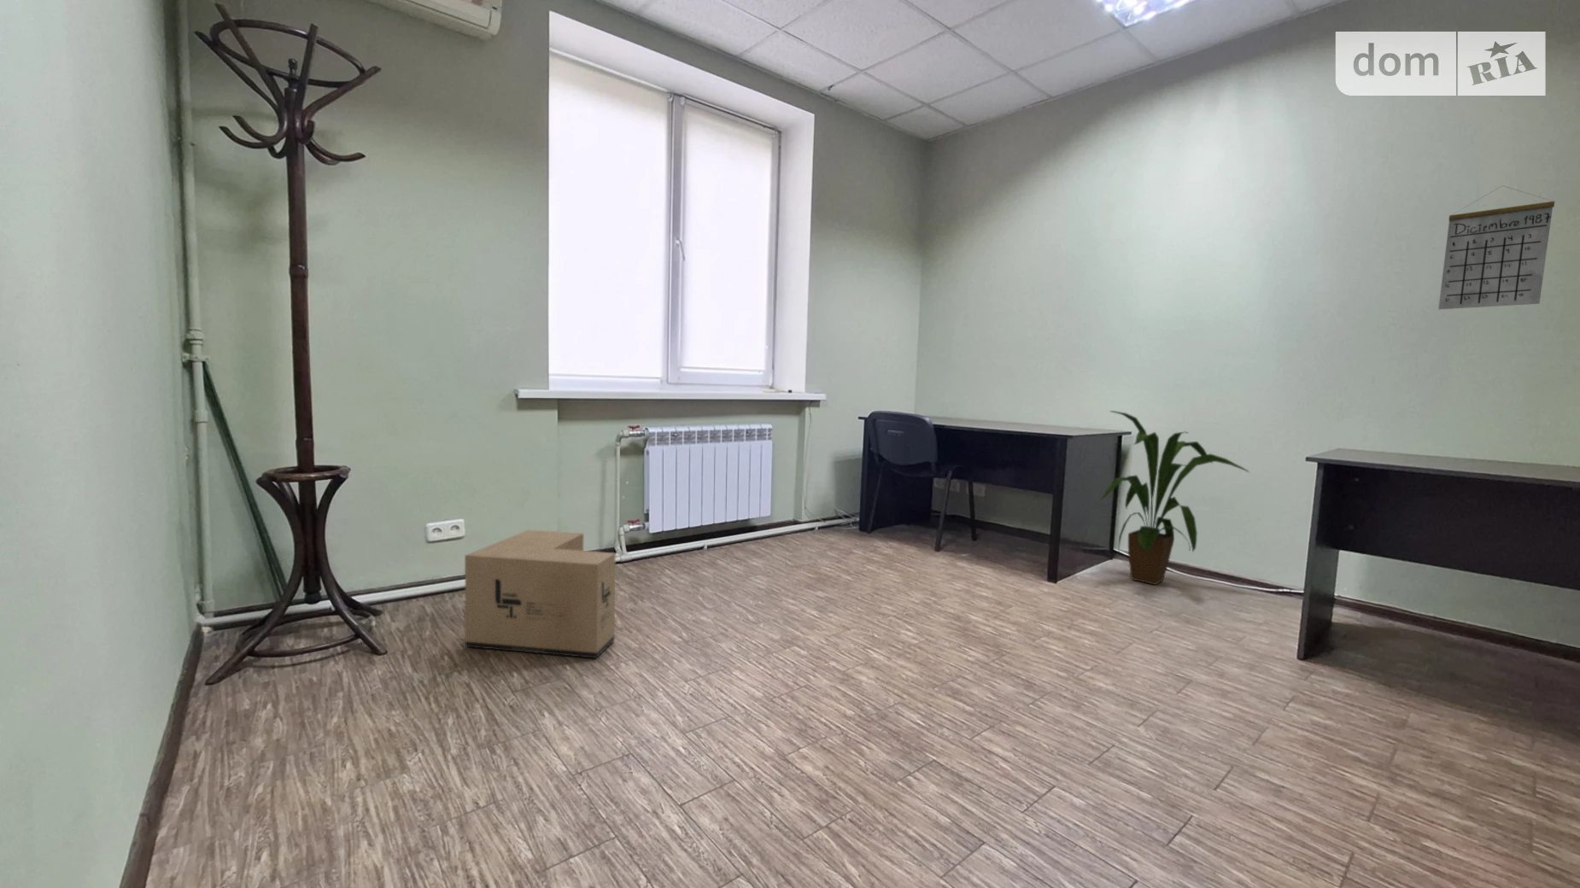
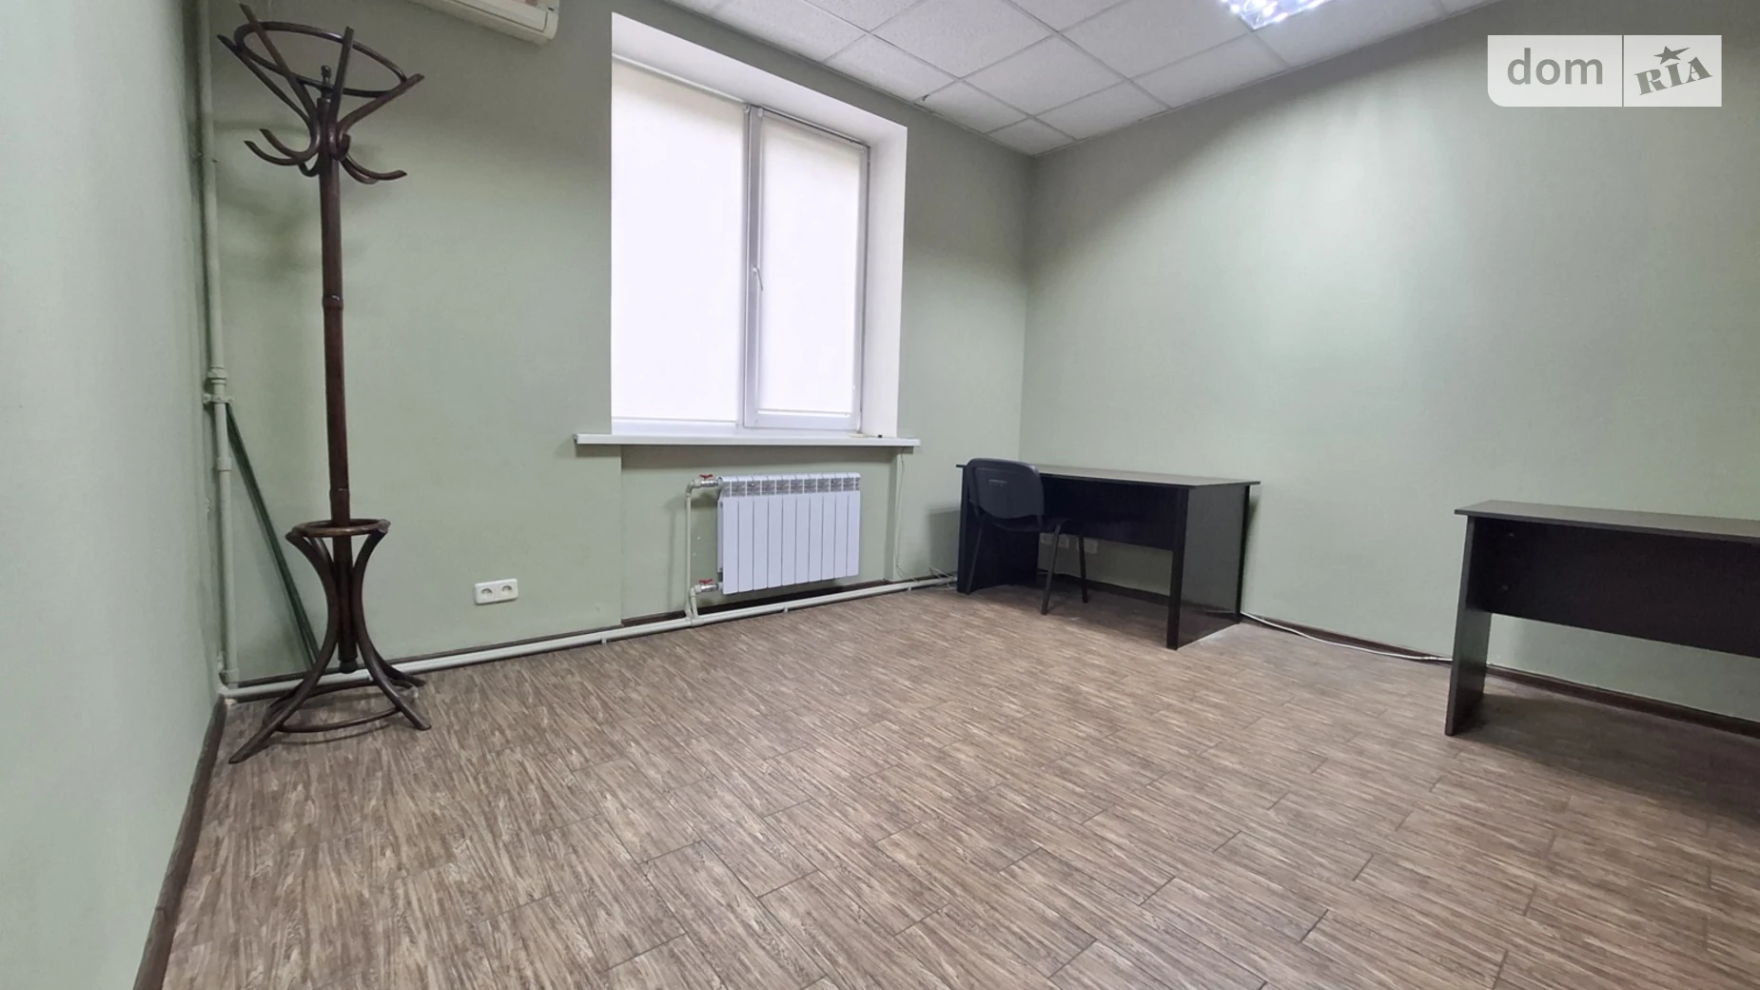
- cardboard box [463,529,616,659]
- house plant [1100,410,1251,585]
- calendar [1438,184,1556,310]
